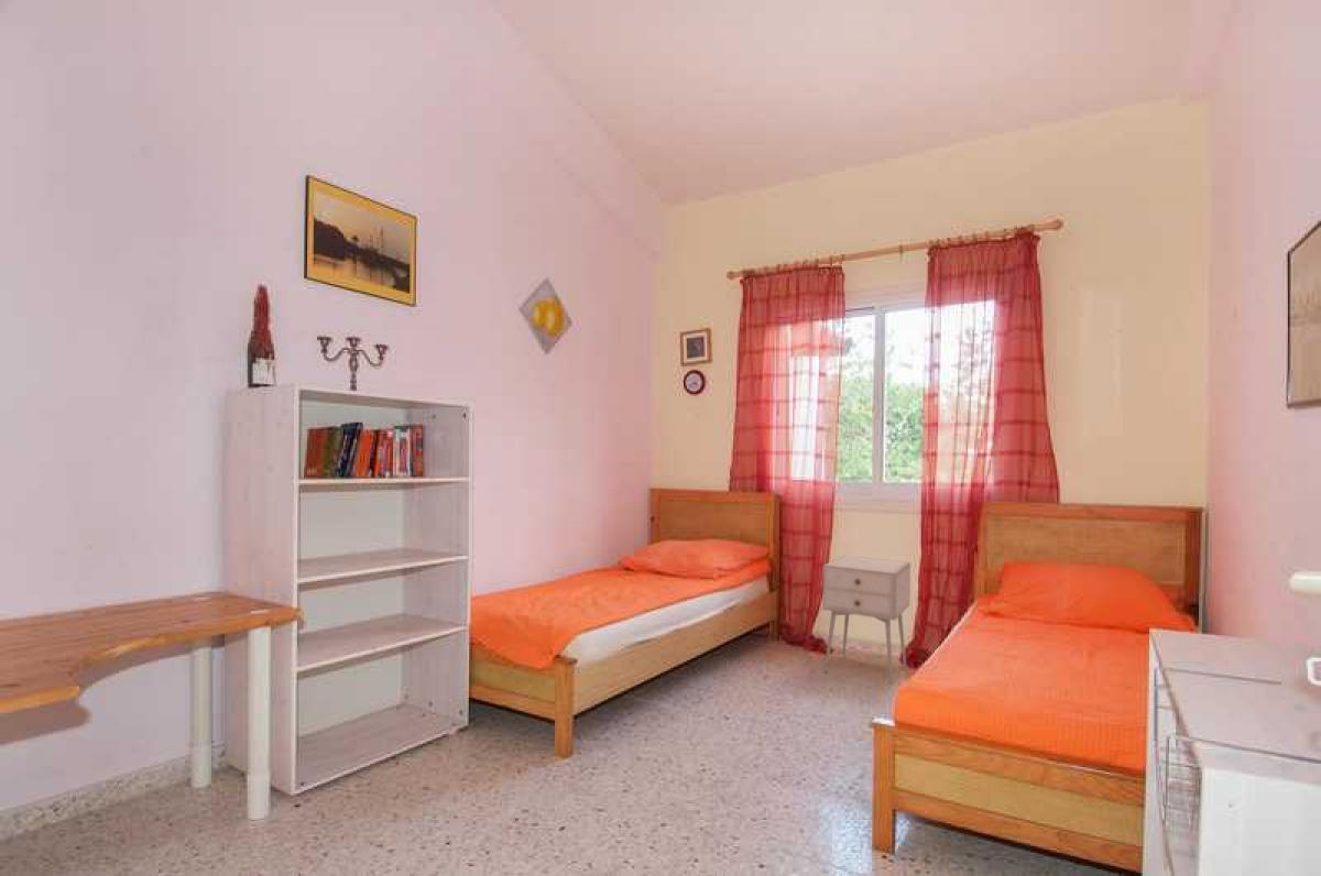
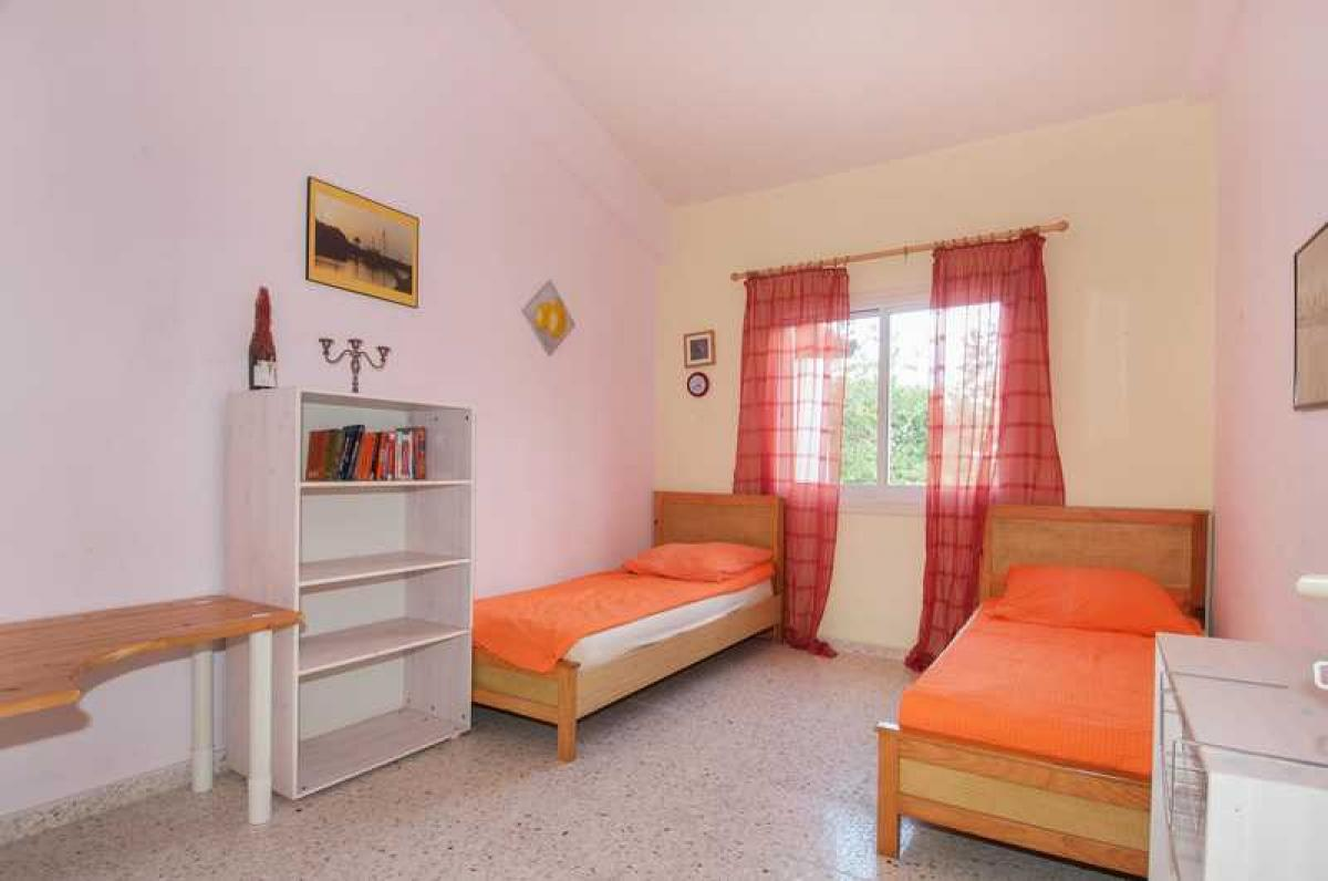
- nightstand [821,555,911,686]
